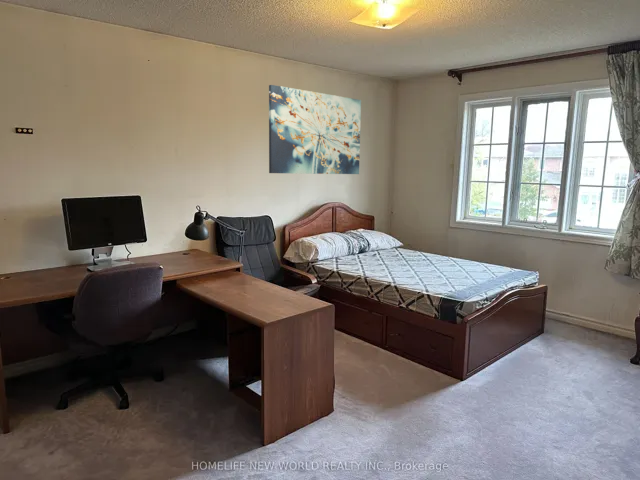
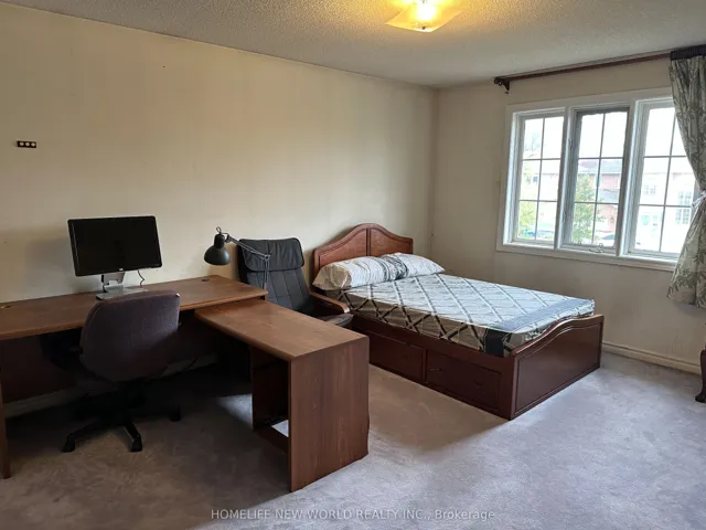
- wall art [268,84,362,175]
